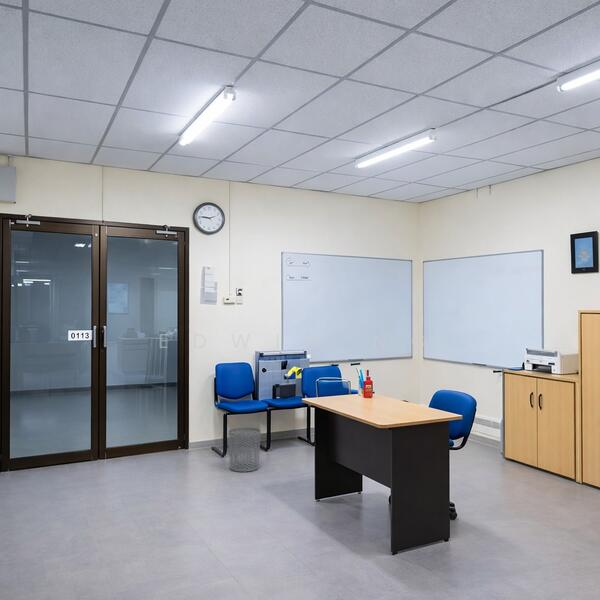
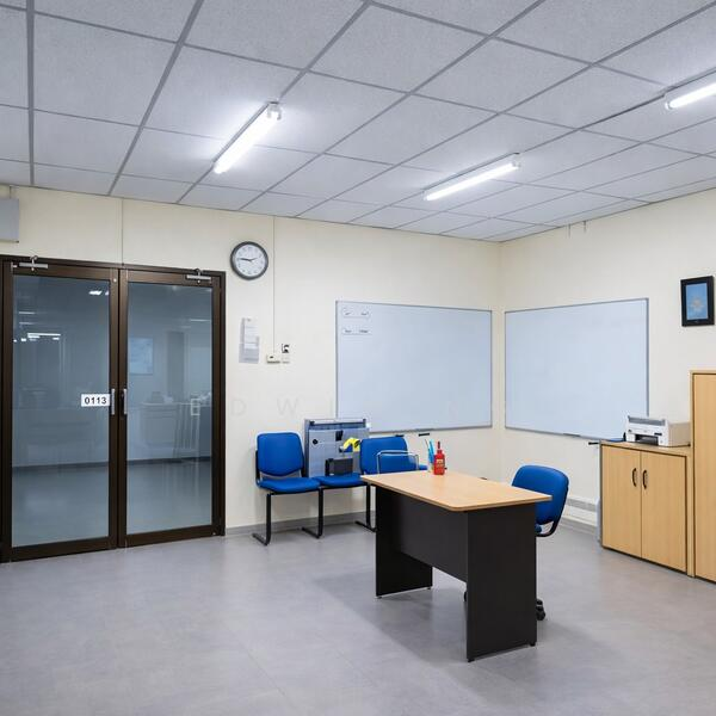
- waste bin [228,426,261,473]
